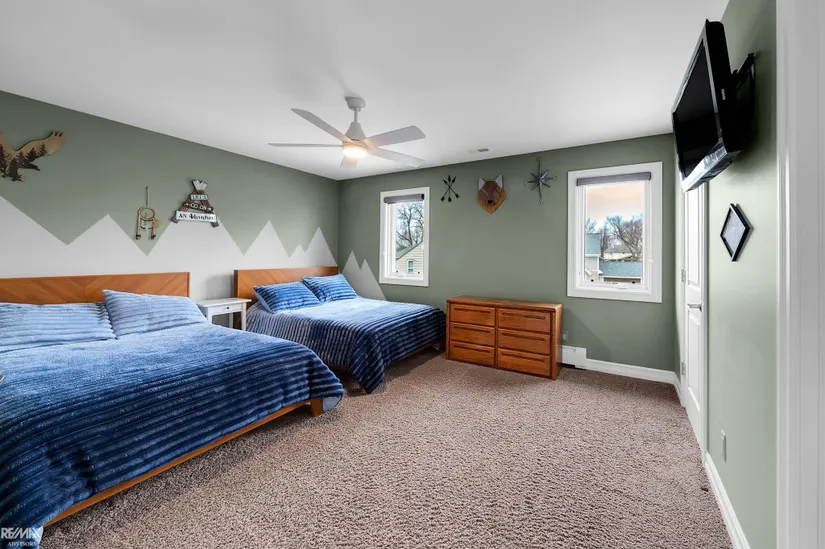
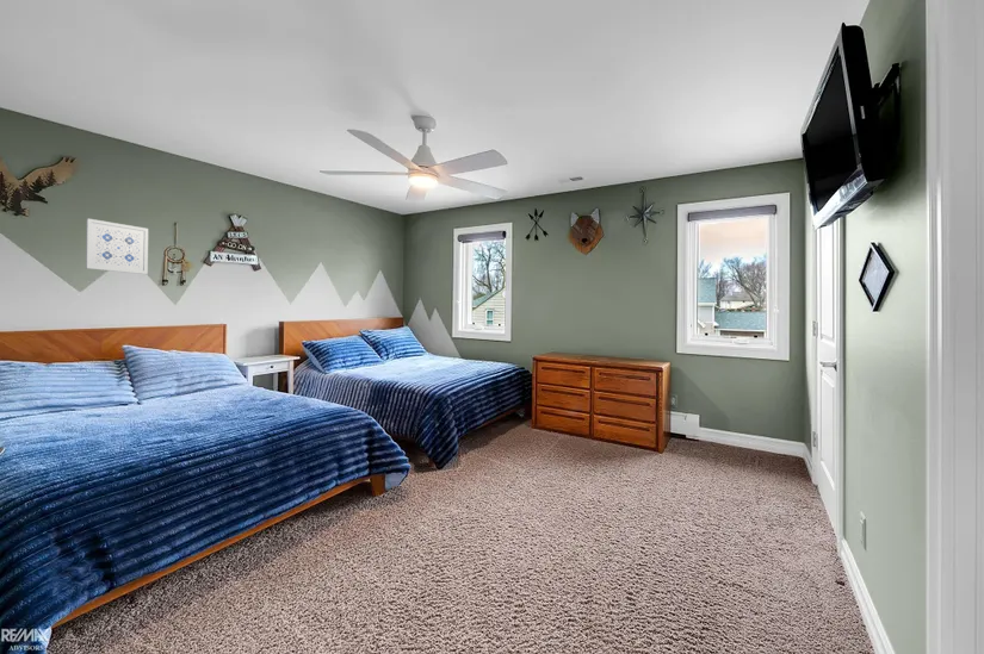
+ wall art [85,218,149,275]
